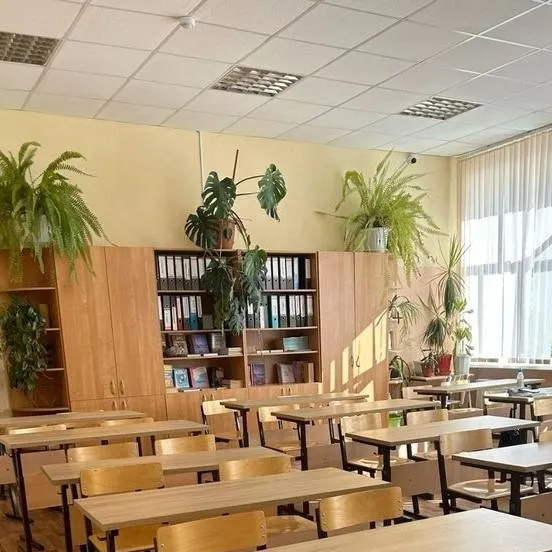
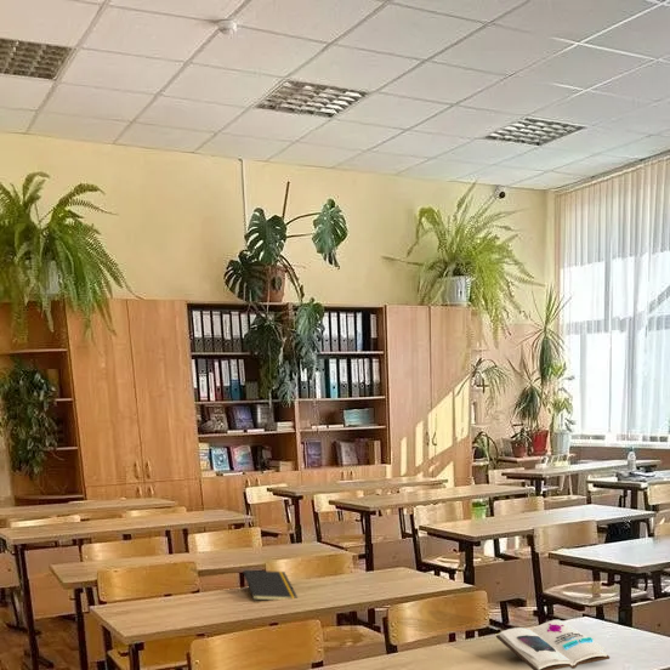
+ notepad [243,569,299,603]
+ book [495,619,611,670]
